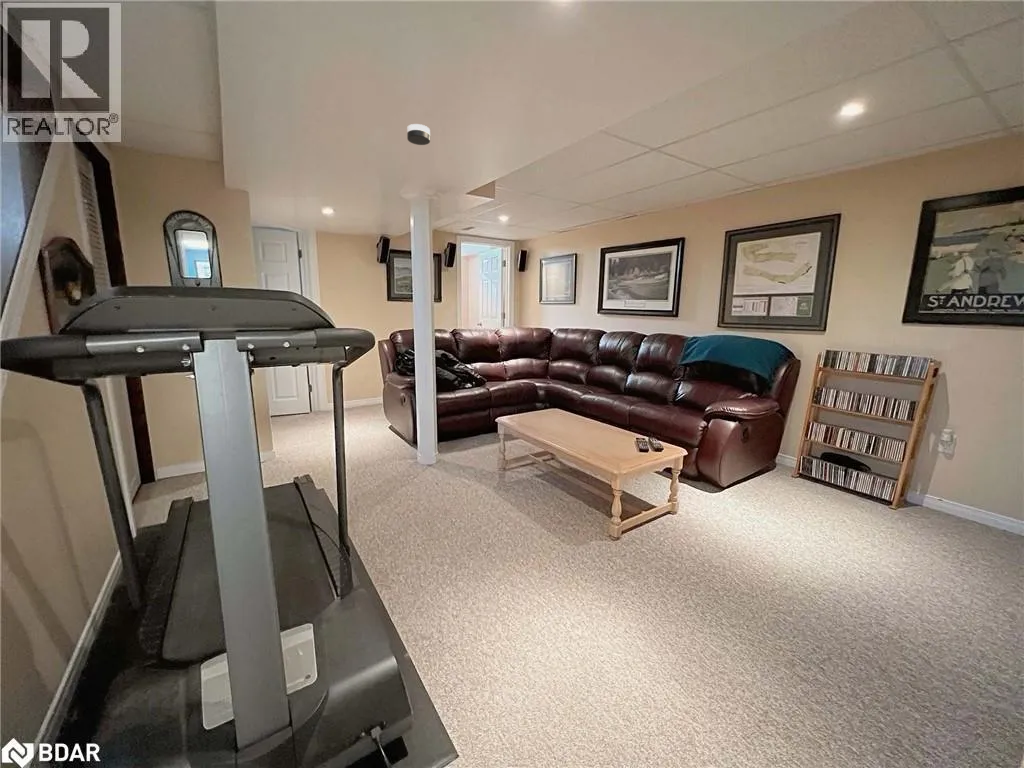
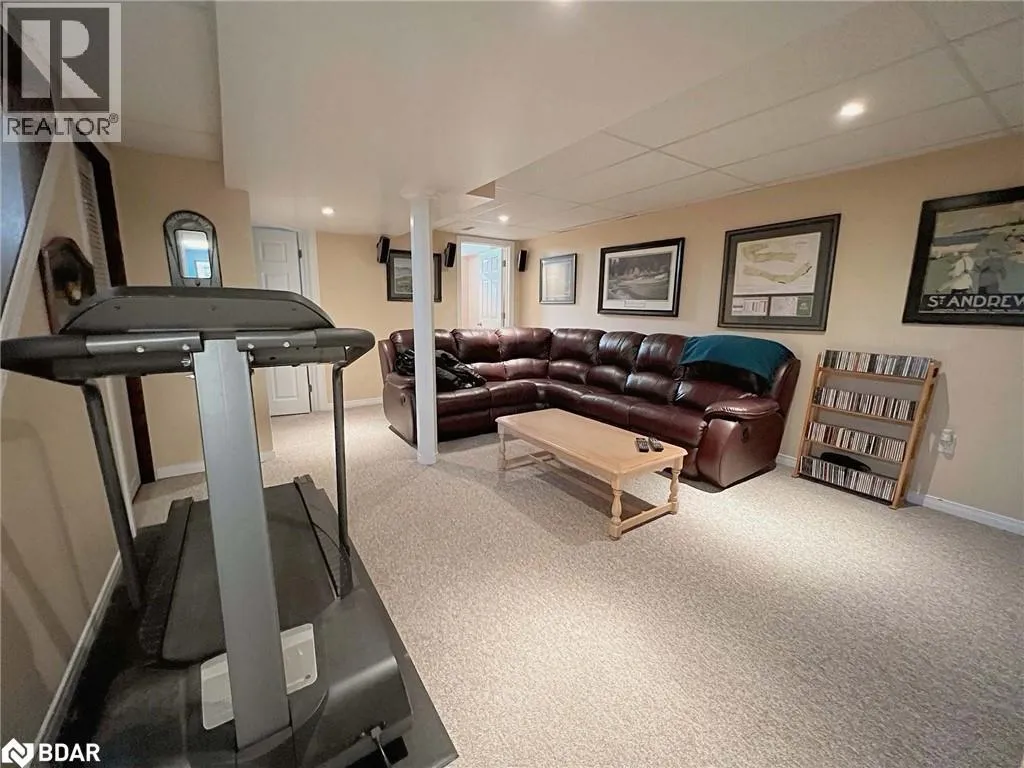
- smoke detector [406,123,431,146]
